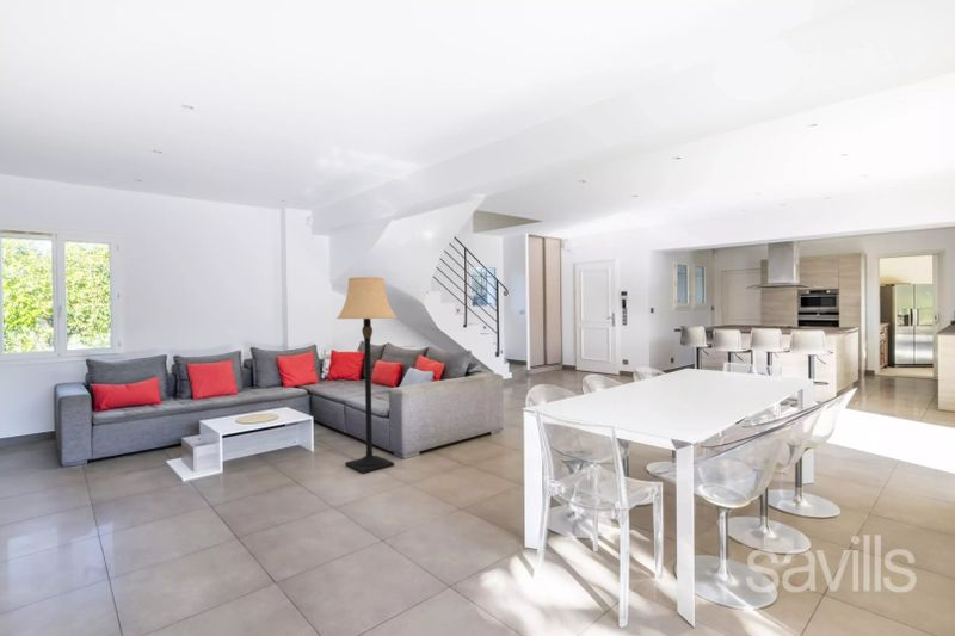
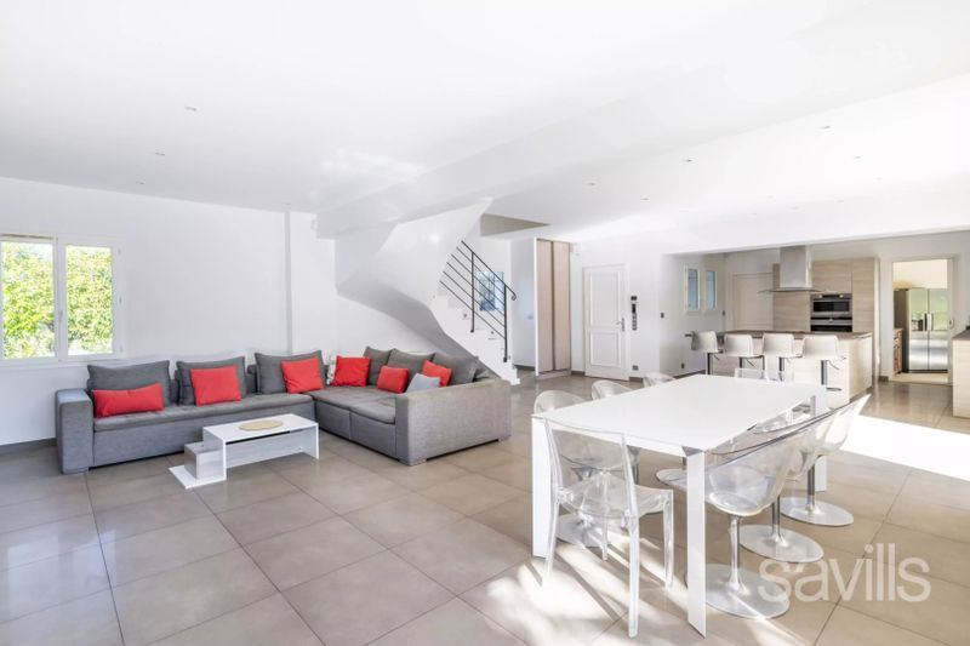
- lamp [335,276,399,475]
